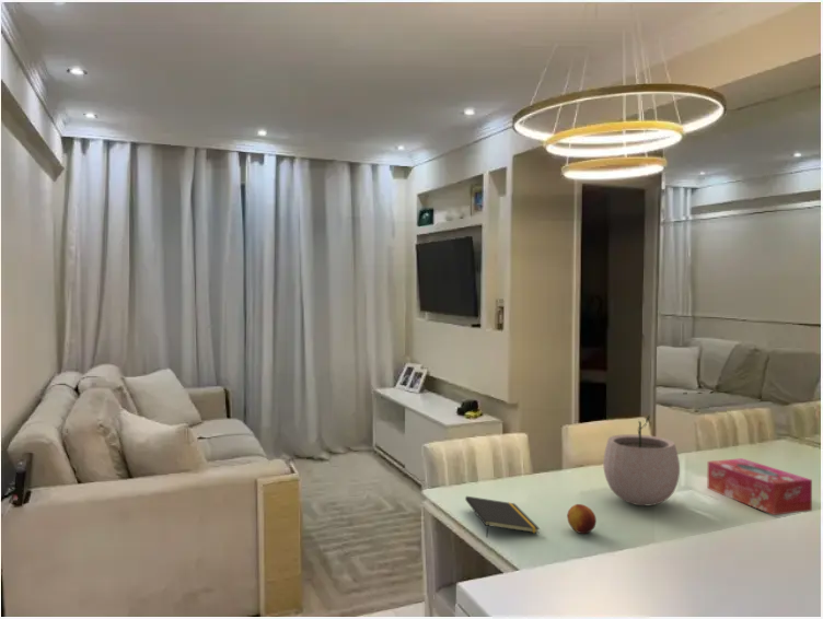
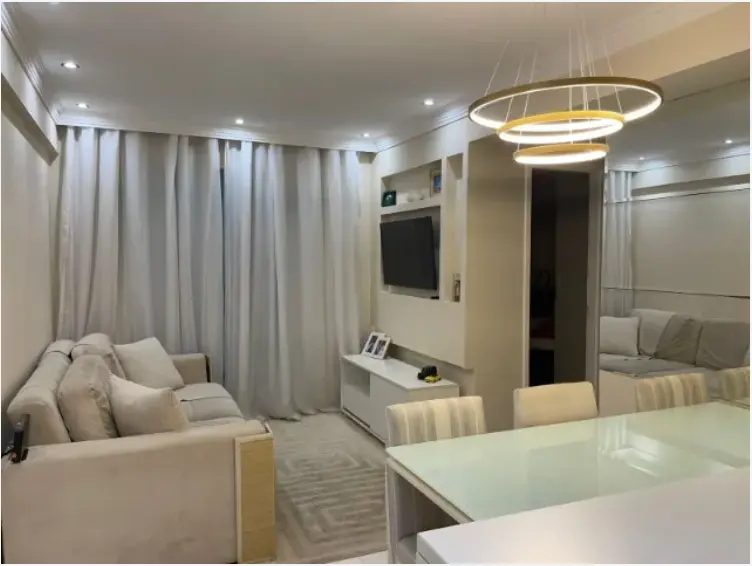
- tissue box [707,457,813,516]
- fruit [566,503,598,535]
- notepad [464,495,541,538]
- plant pot [602,412,681,506]
